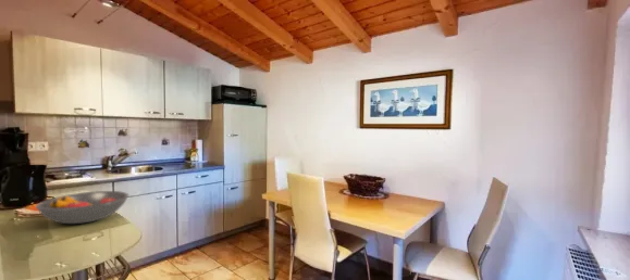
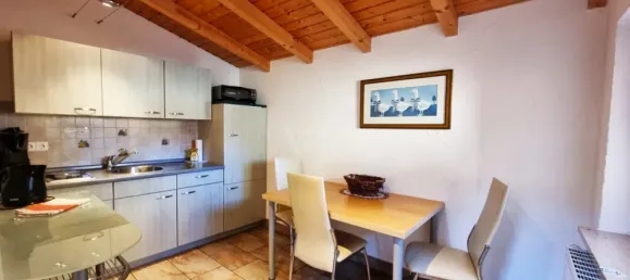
- fruit bowl [35,190,129,225]
